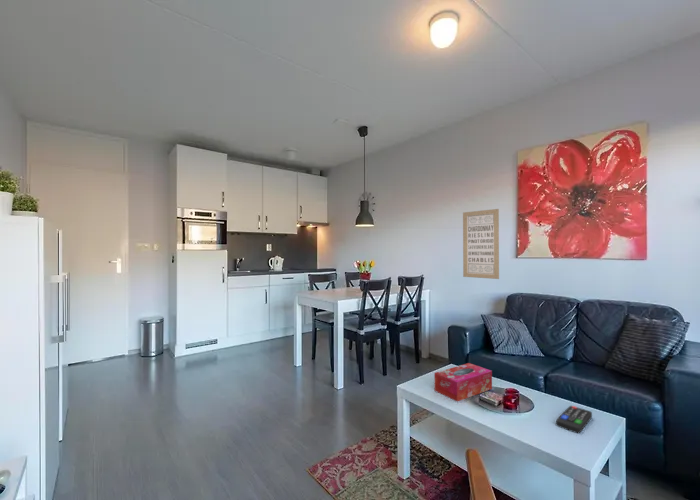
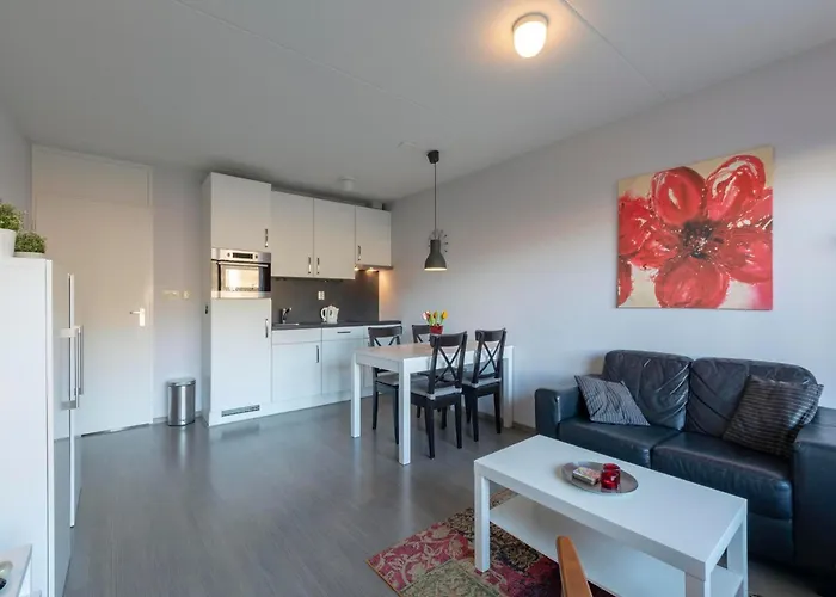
- remote control [555,405,593,434]
- wall art [462,208,500,280]
- tissue box [433,362,493,402]
